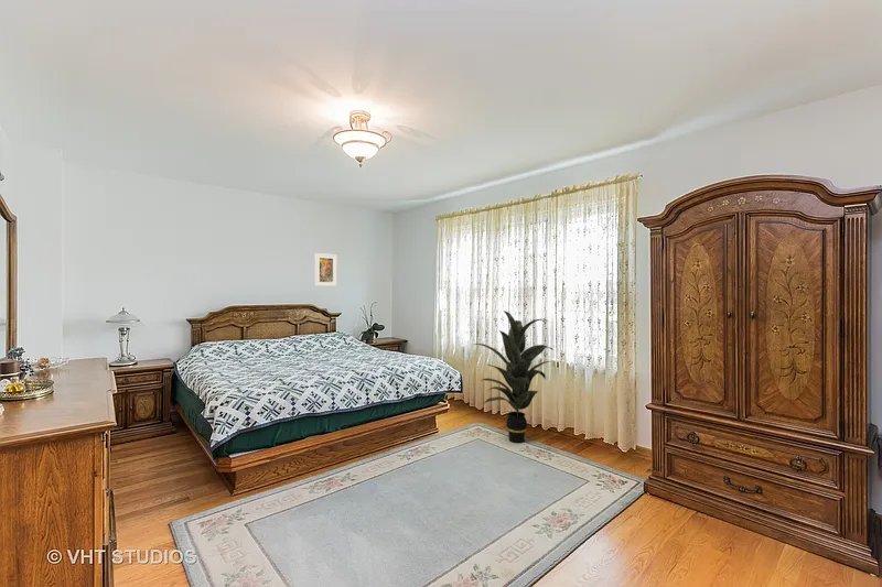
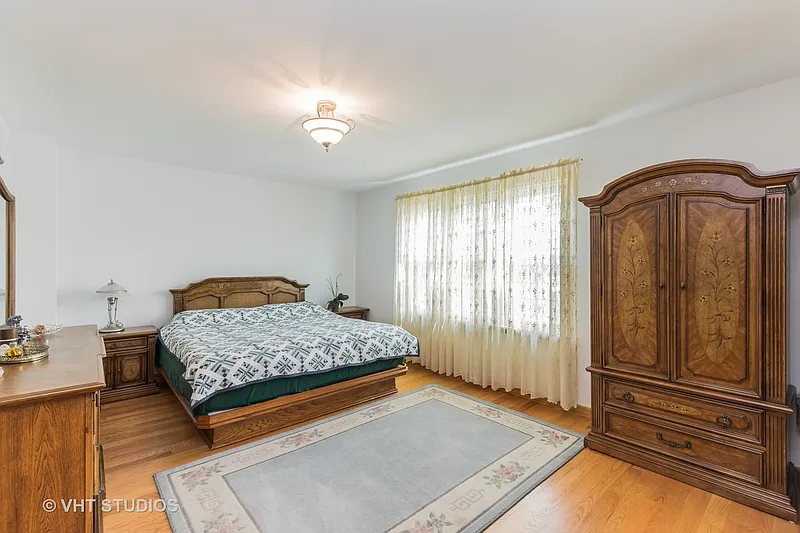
- indoor plant [473,309,555,444]
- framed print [314,252,338,287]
